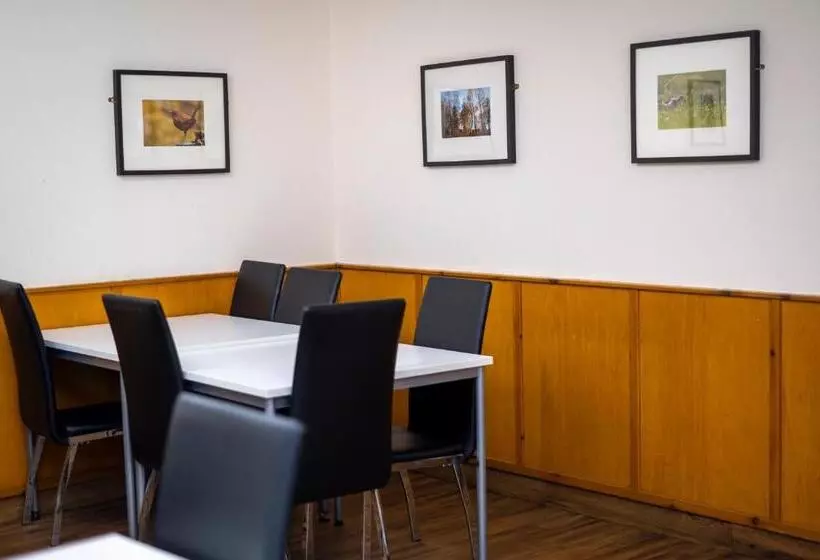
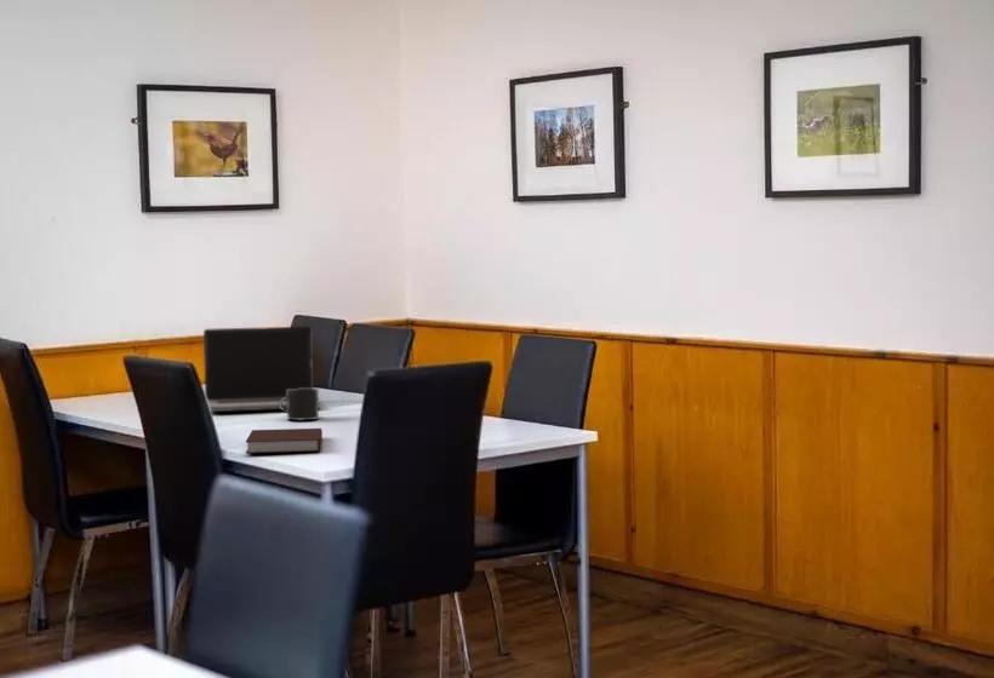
+ laptop computer [202,326,322,413]
+ mug [279,386,320,421]
+ notebook [245,427,324,454]
